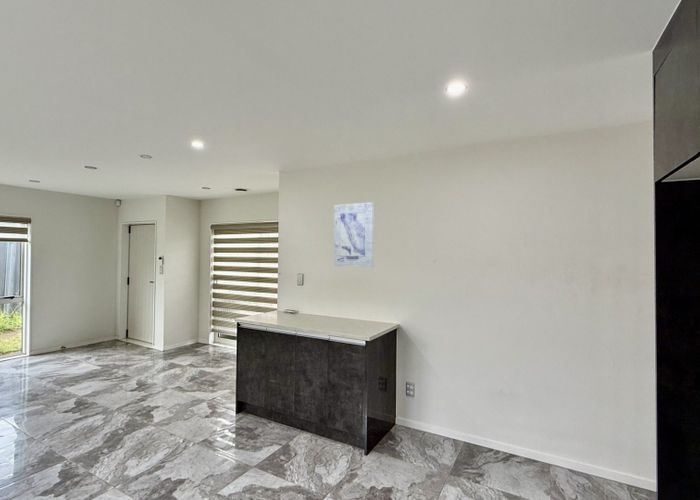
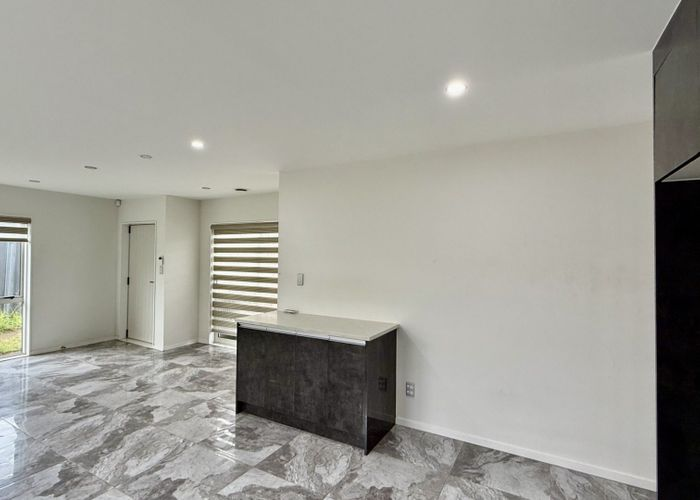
- wall art [333,201,374,268]
